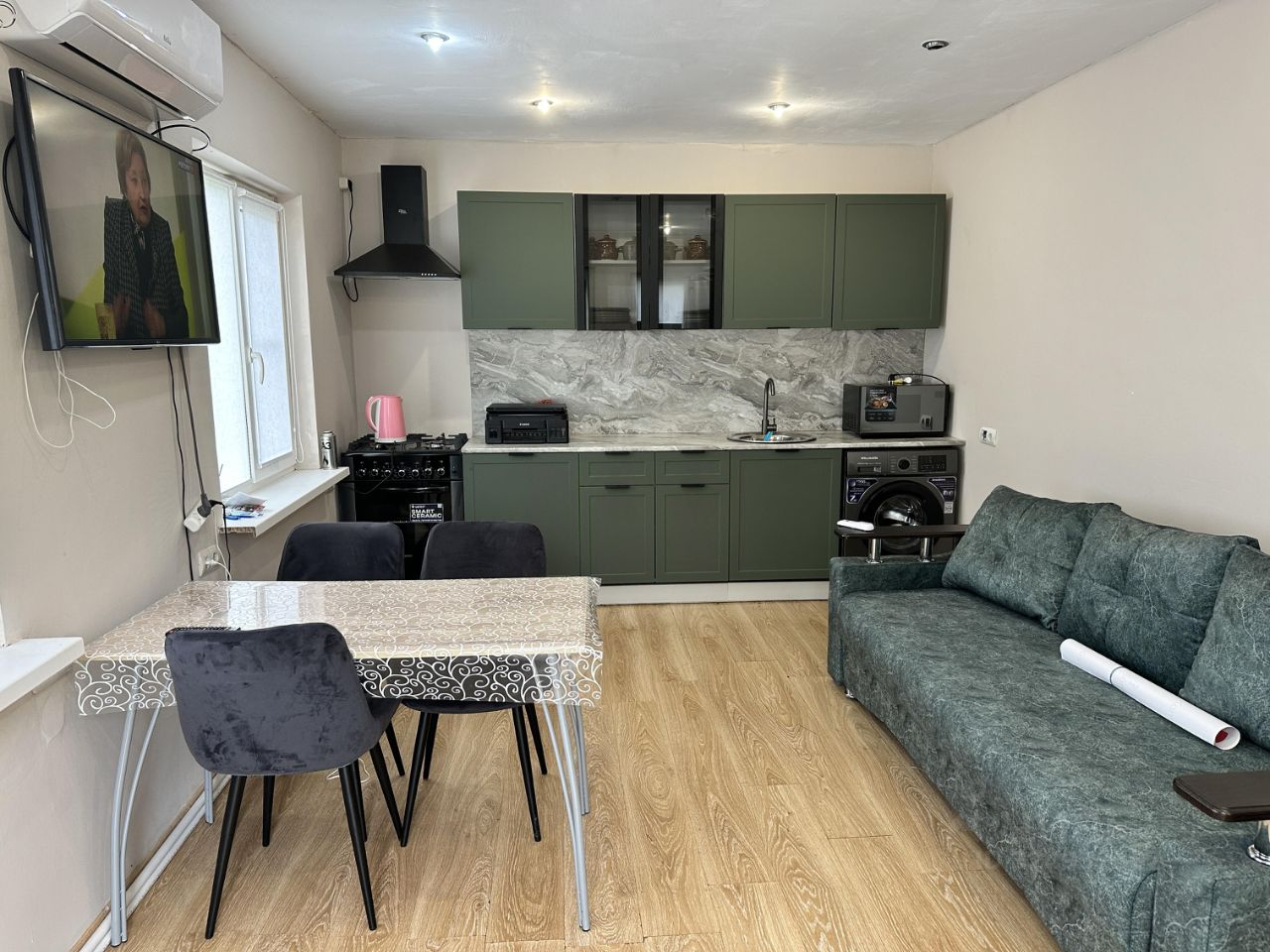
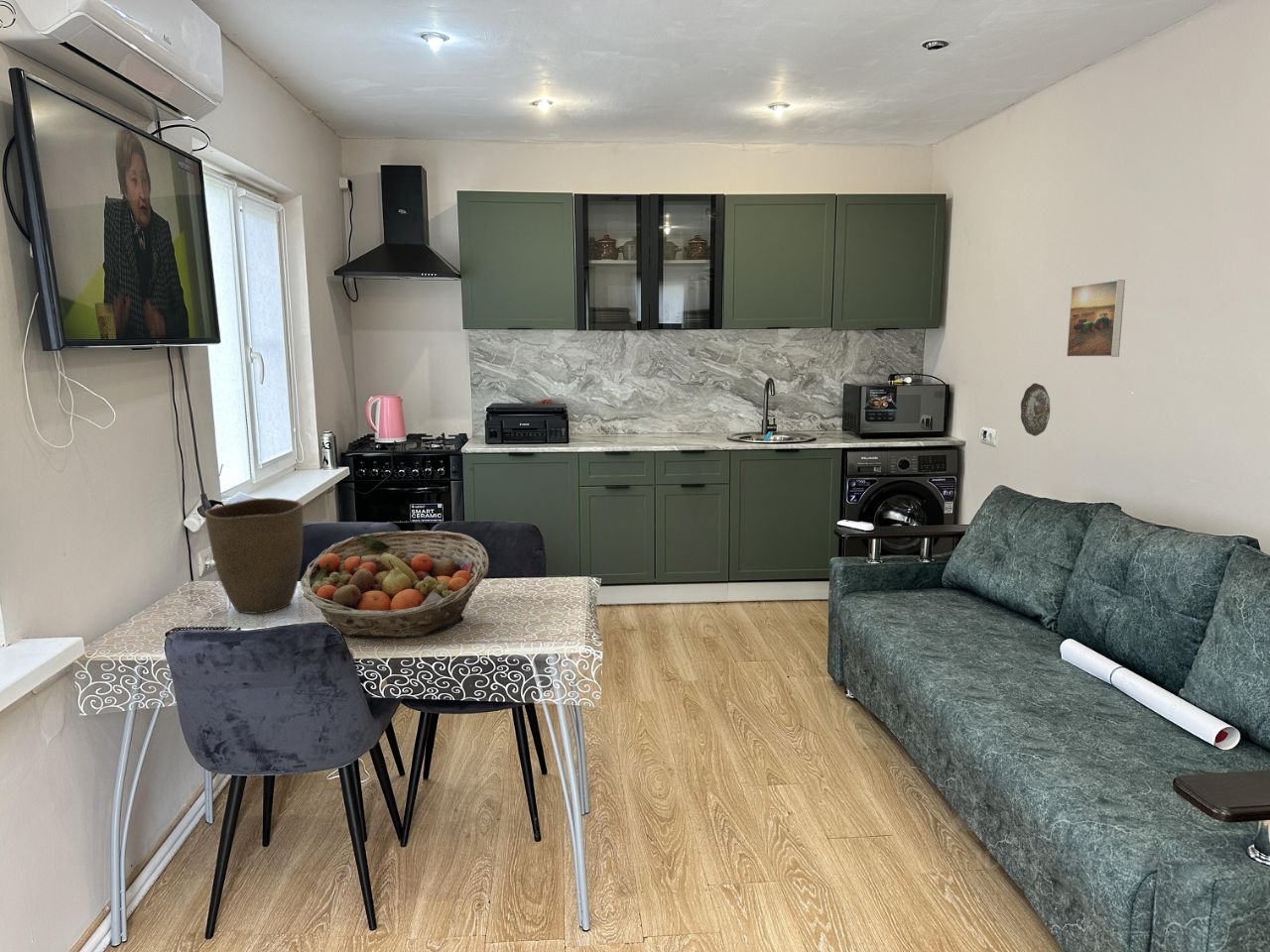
+ decorative plate [1020,382,1051,437]
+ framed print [1066,279,1126,358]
+ fruit basket [300,530,490,639]
+ vase [203,497,304,615]
